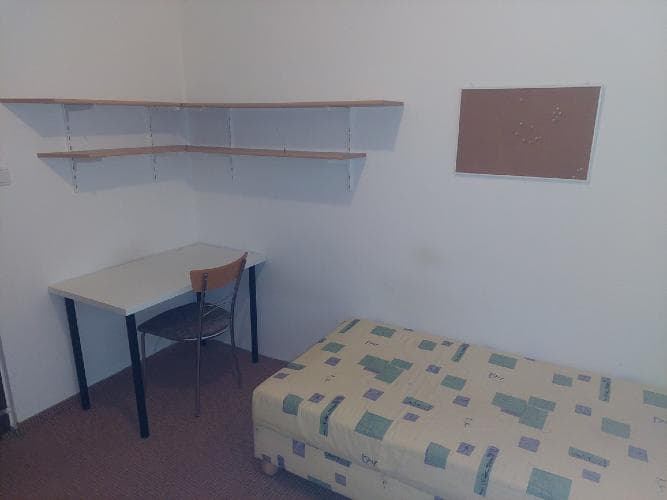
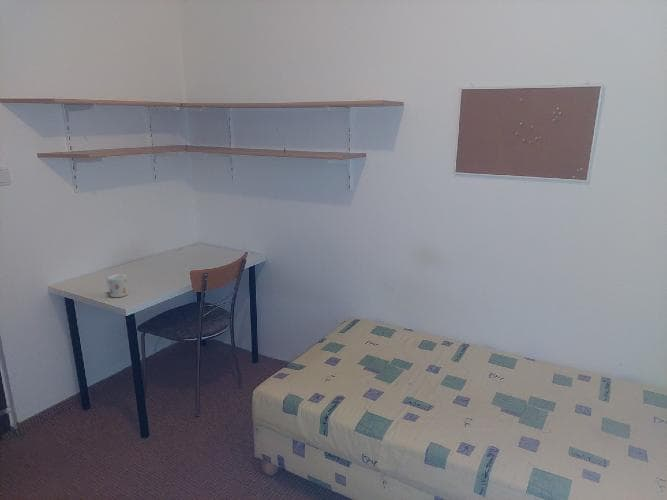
+ mug [105,274,129,298]
